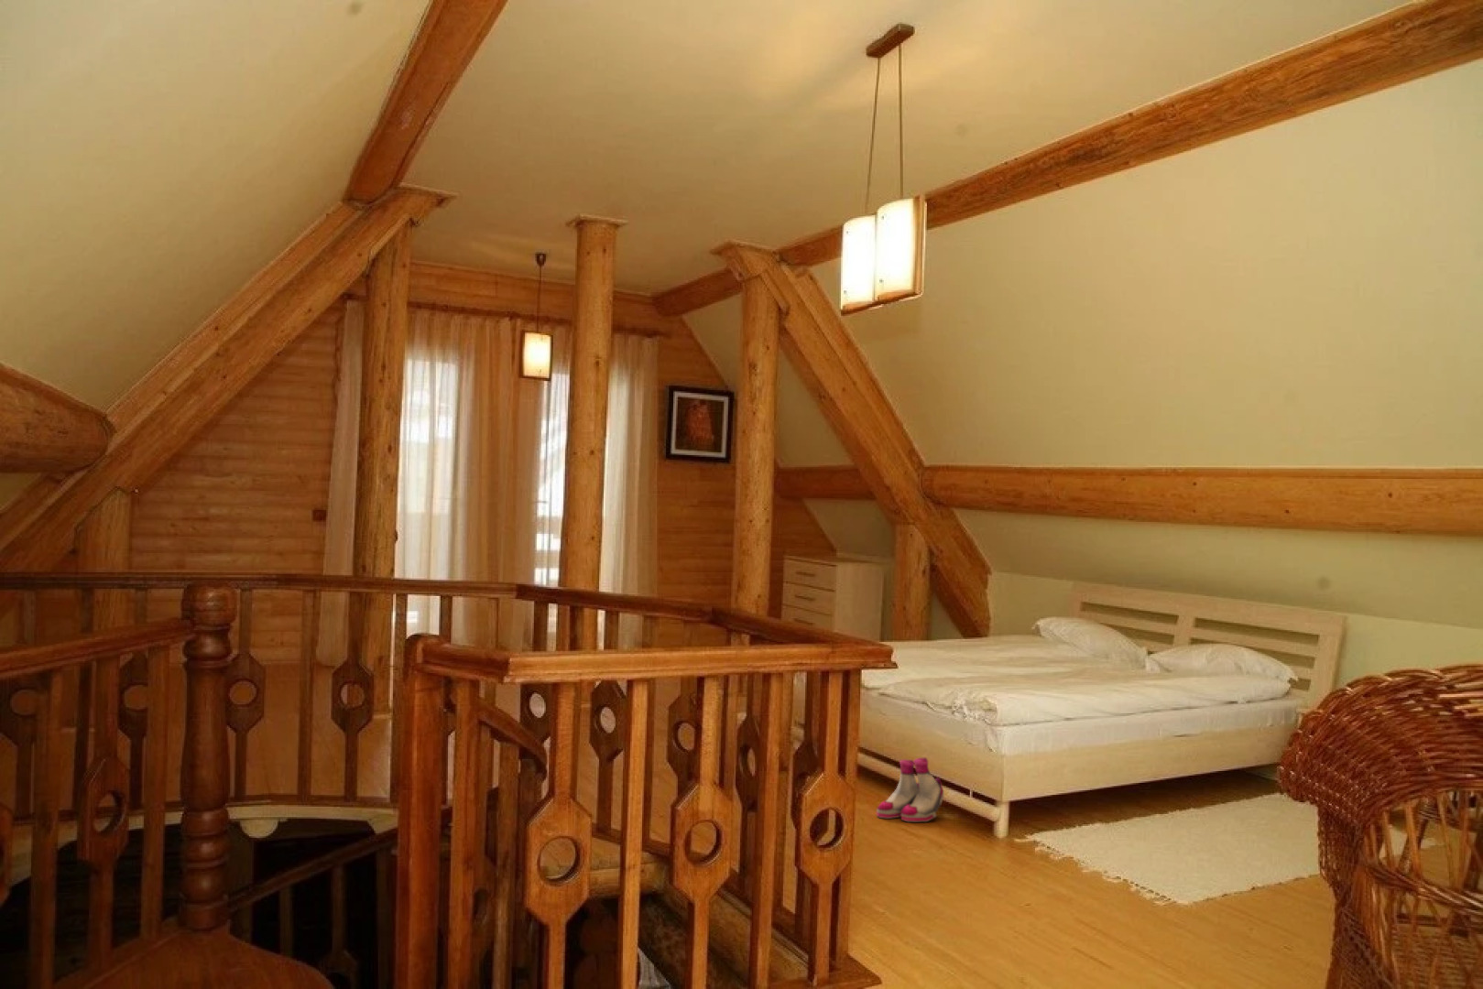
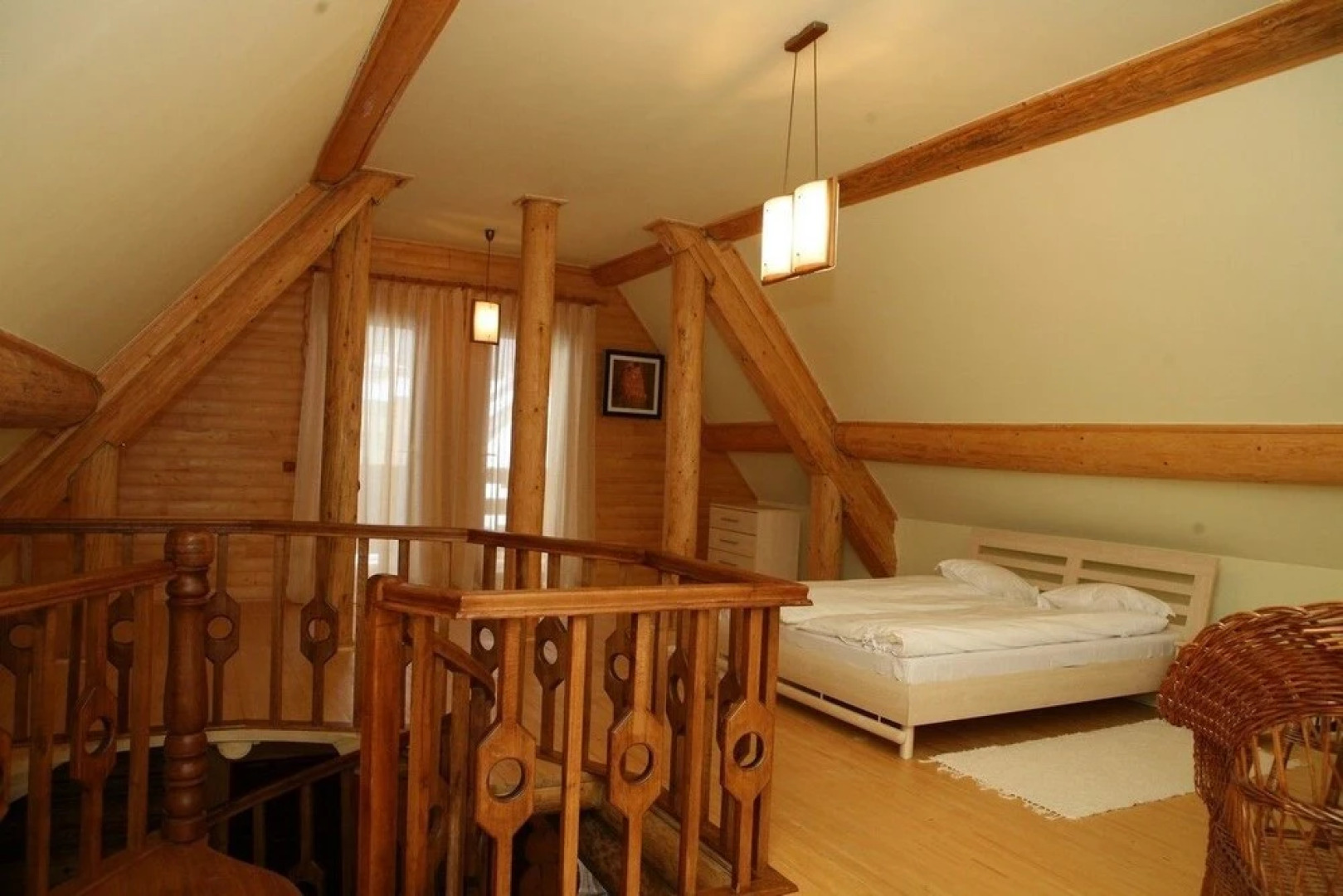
- boots [876,756,945,822]
